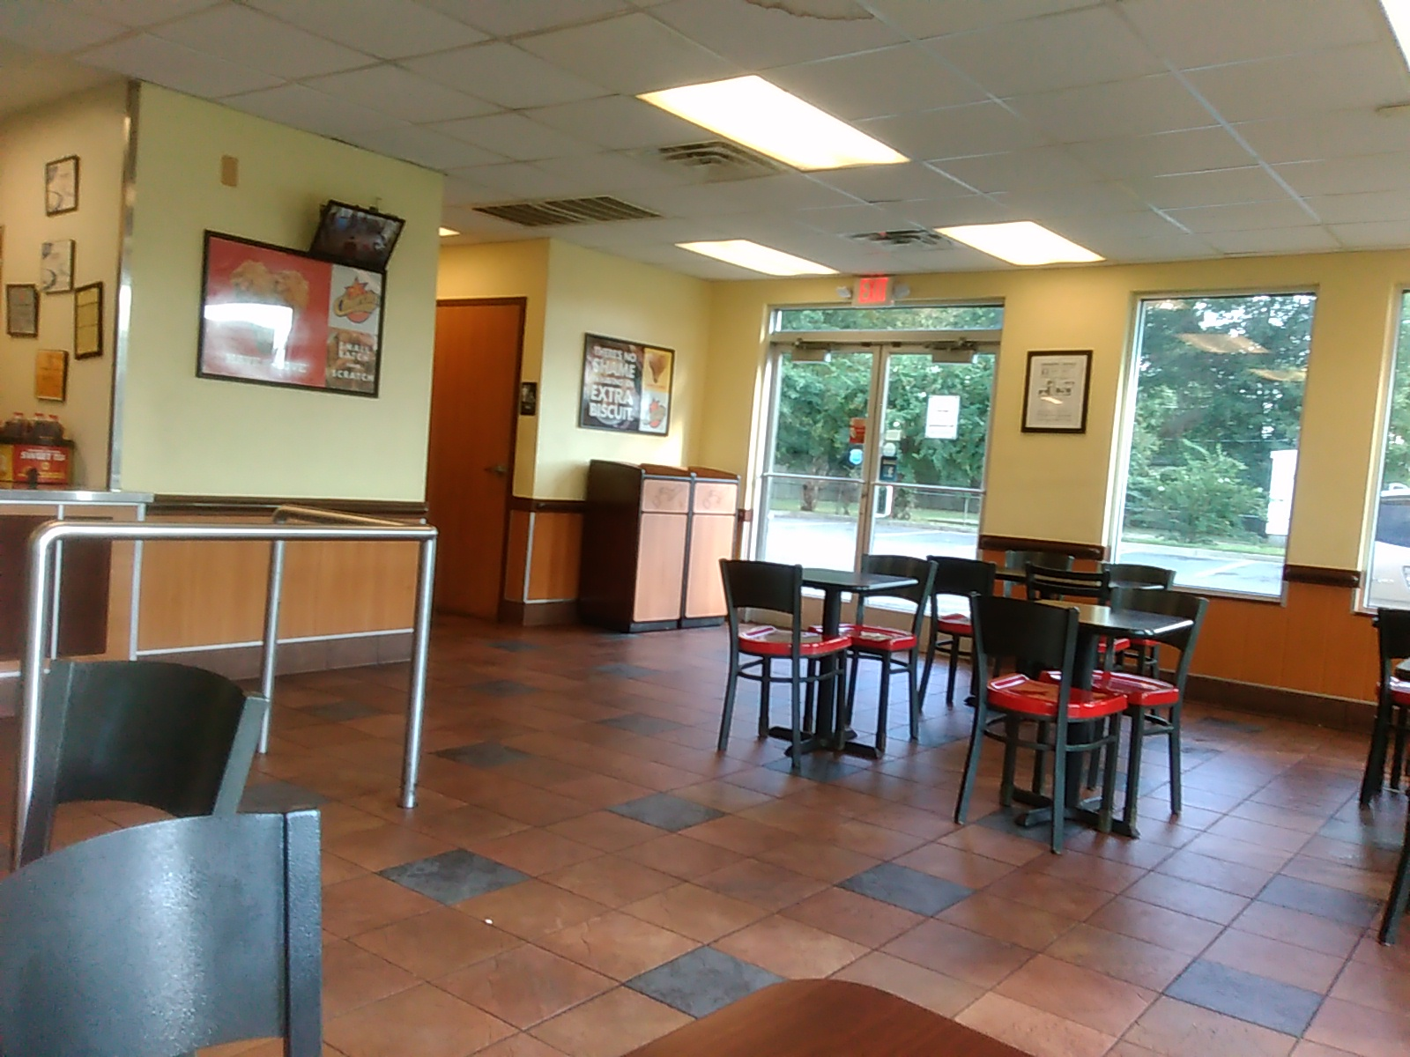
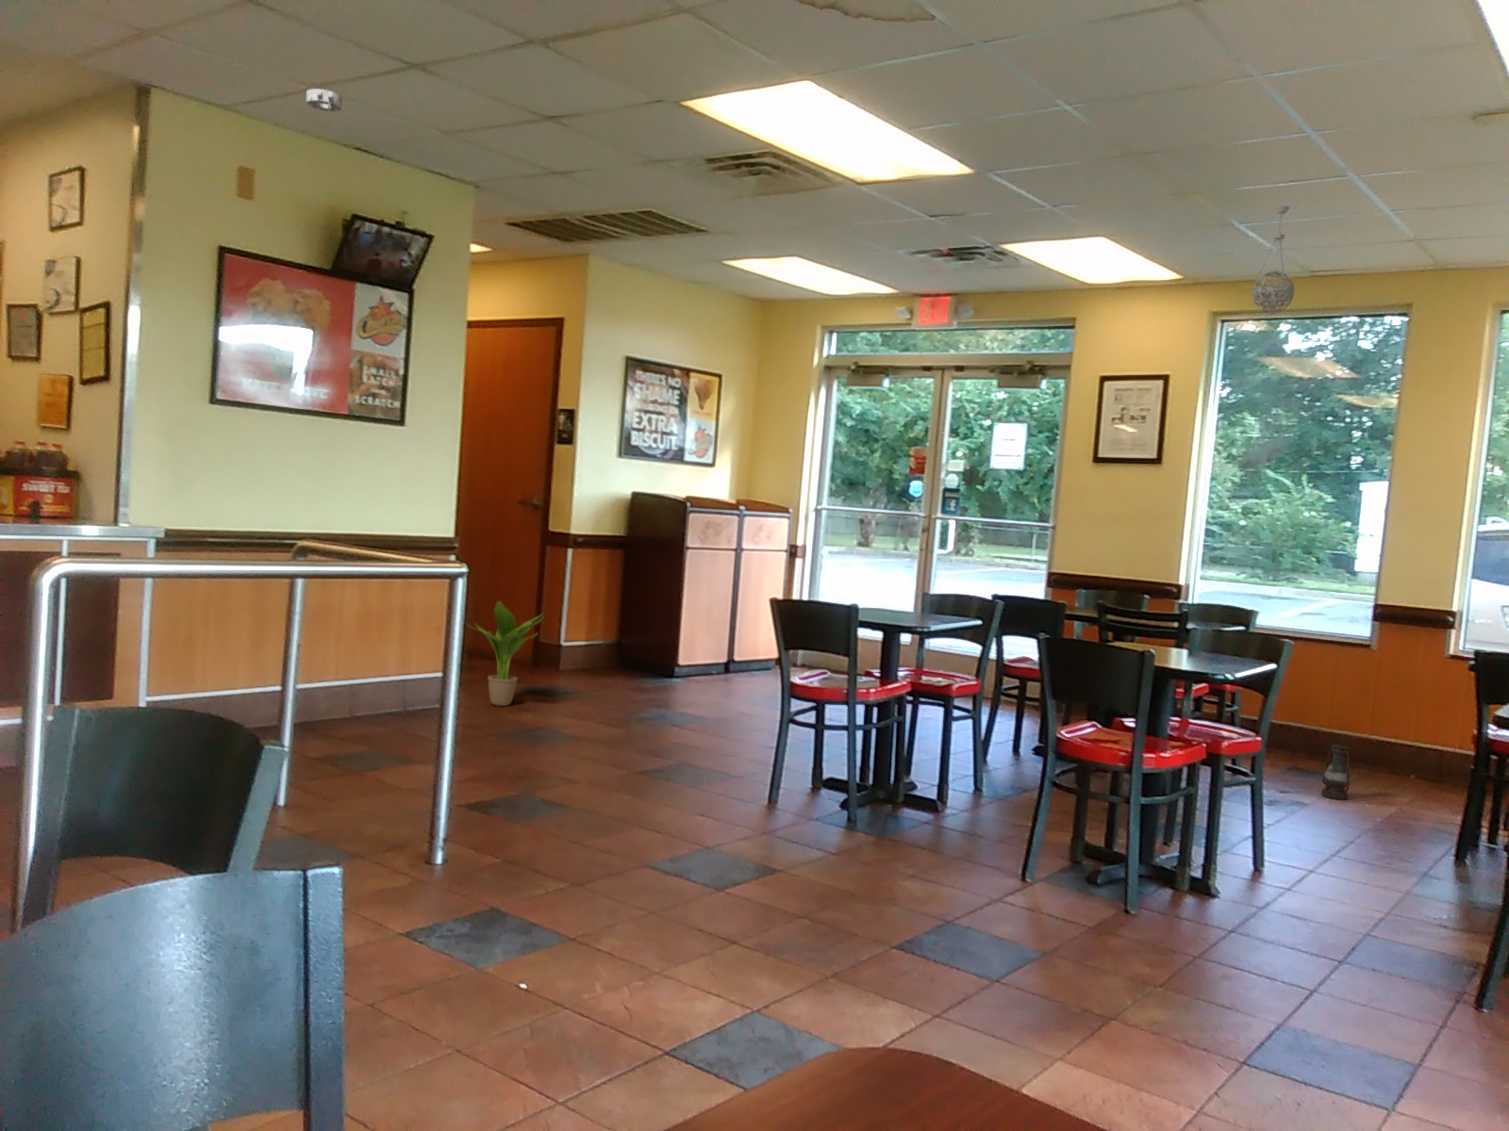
+ pendant light [1249,204,1295,317]
+ smoke detector [305,88,343,112]
+ lantern [1320,737,1352,801]
+ potted plant [465,600,545,707]
